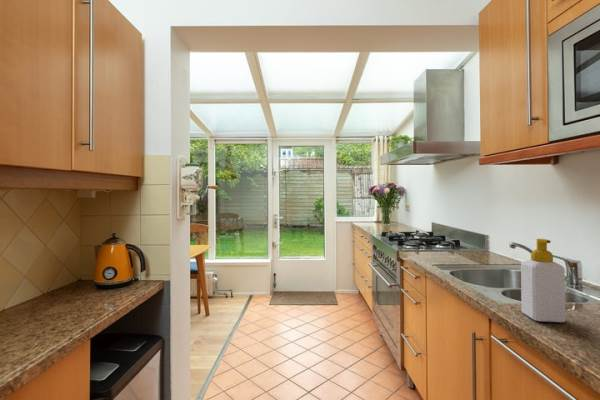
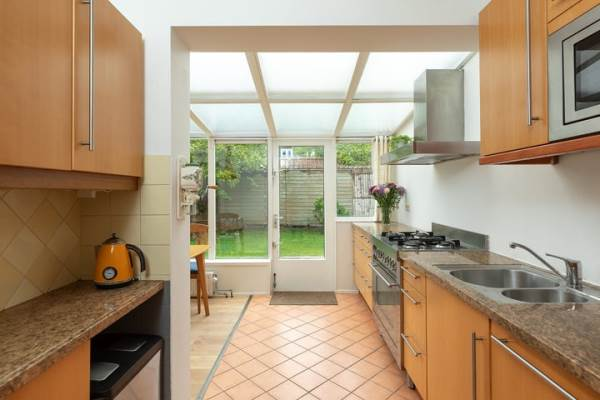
- soap bottle [520,238,566,323]
